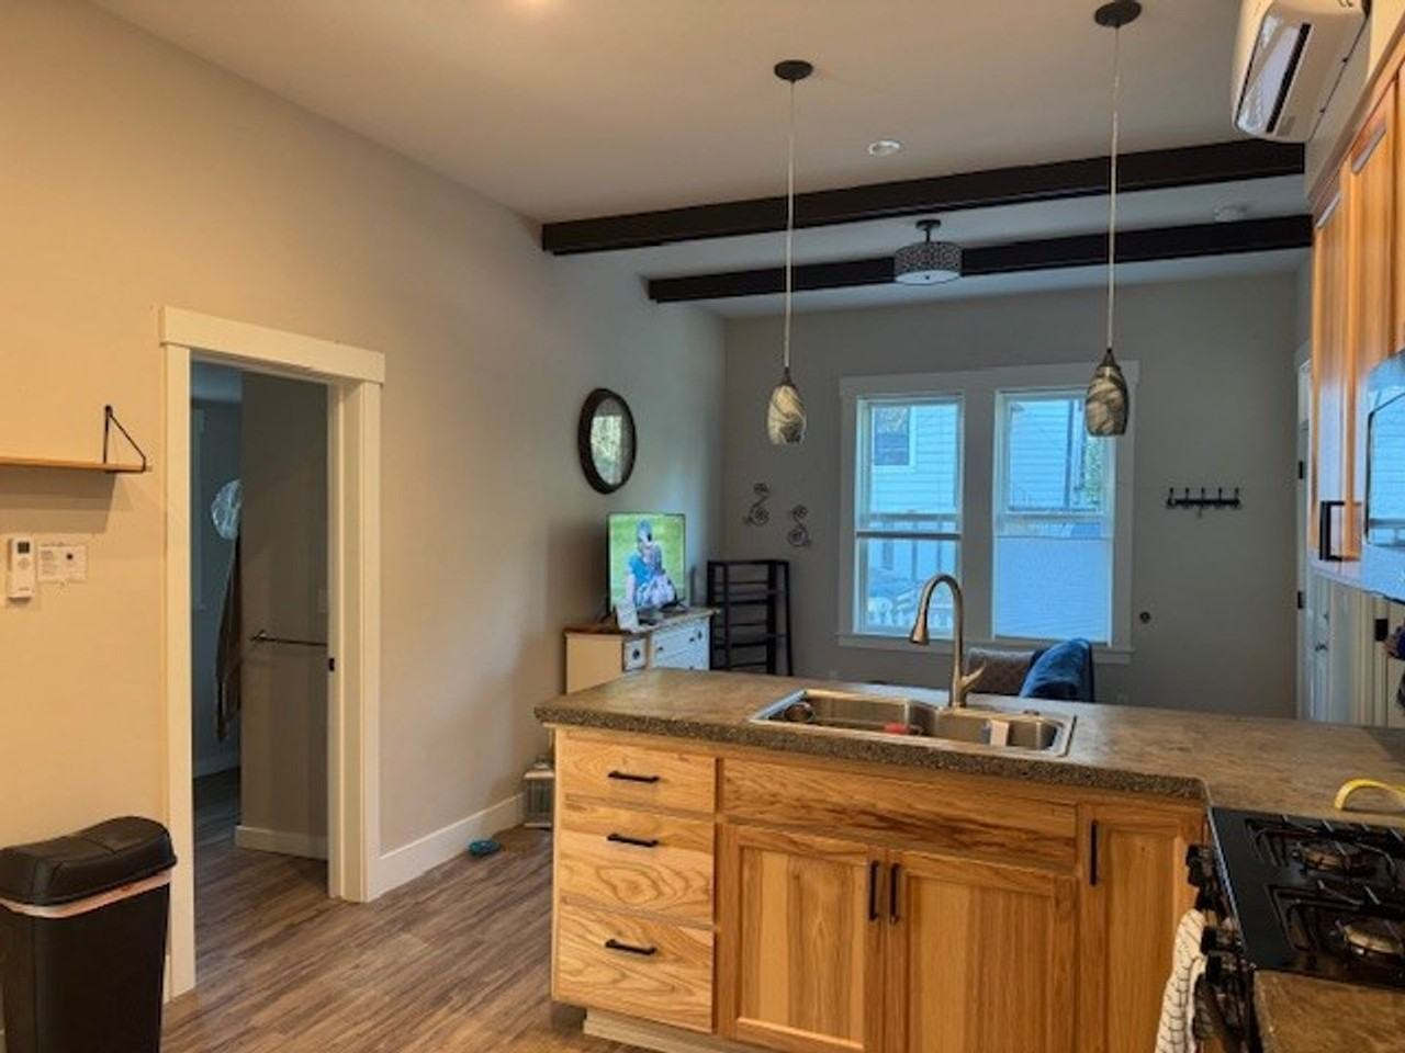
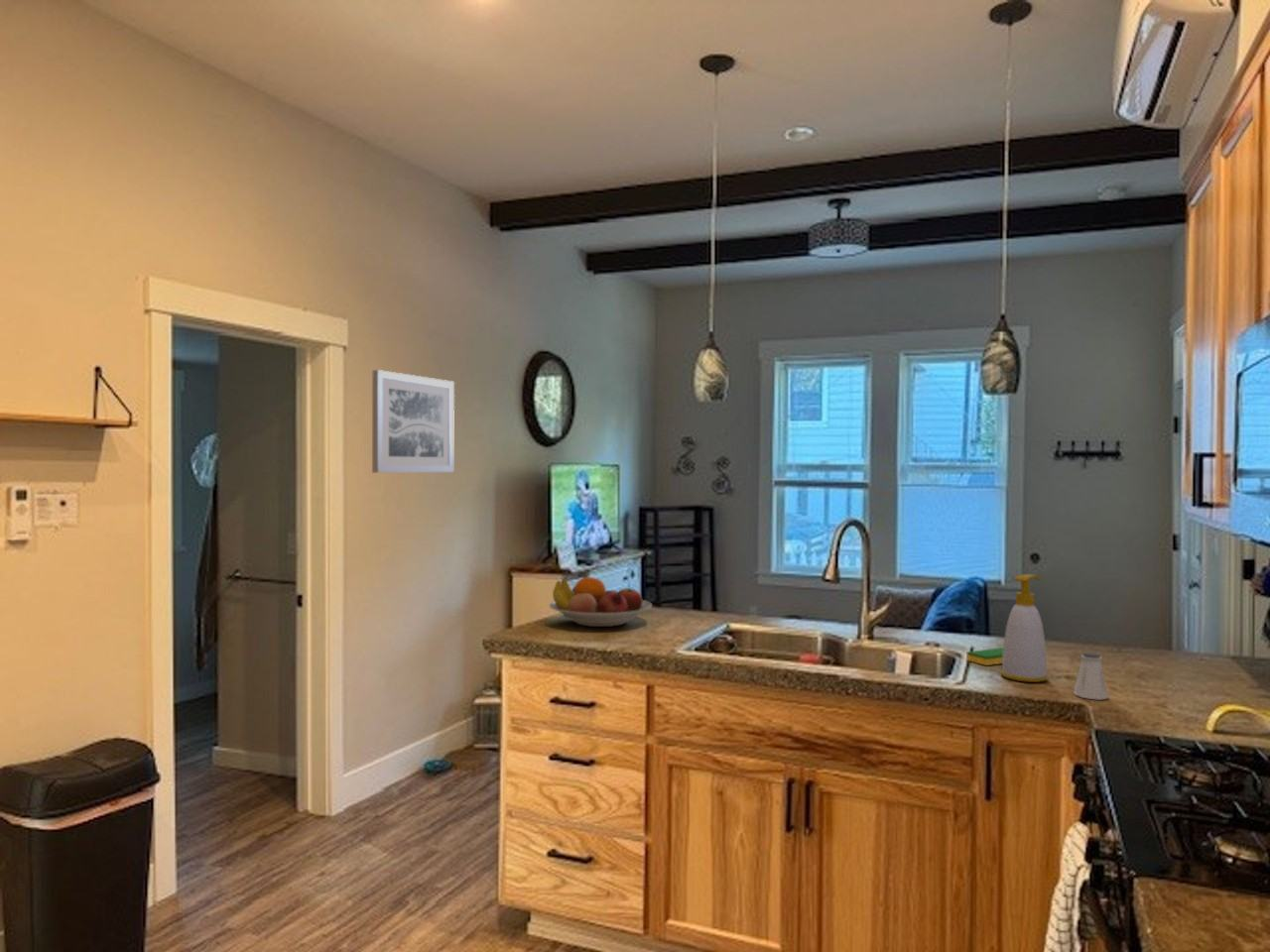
+ dish sponge [965,647,1003,666]
+ saltshaker [1073,651,1109,701]
+ fruit bowl [549,576,653,628]
+ soap bottle [999,573,1049,683]
+ wall art [371,369,455,474]
